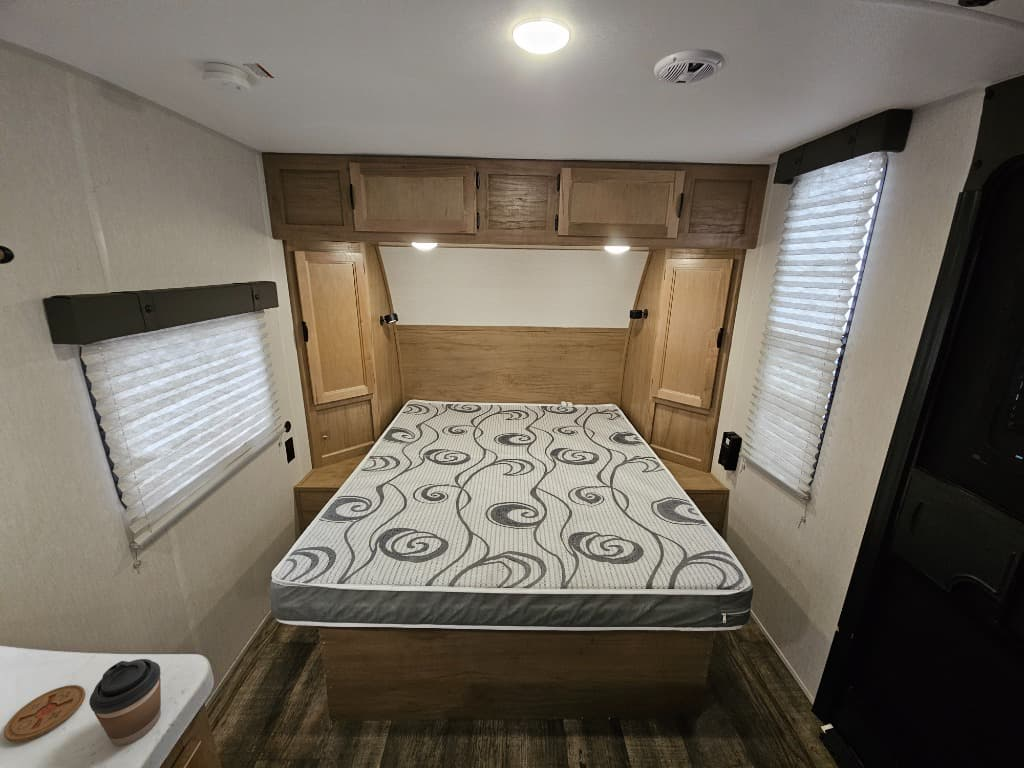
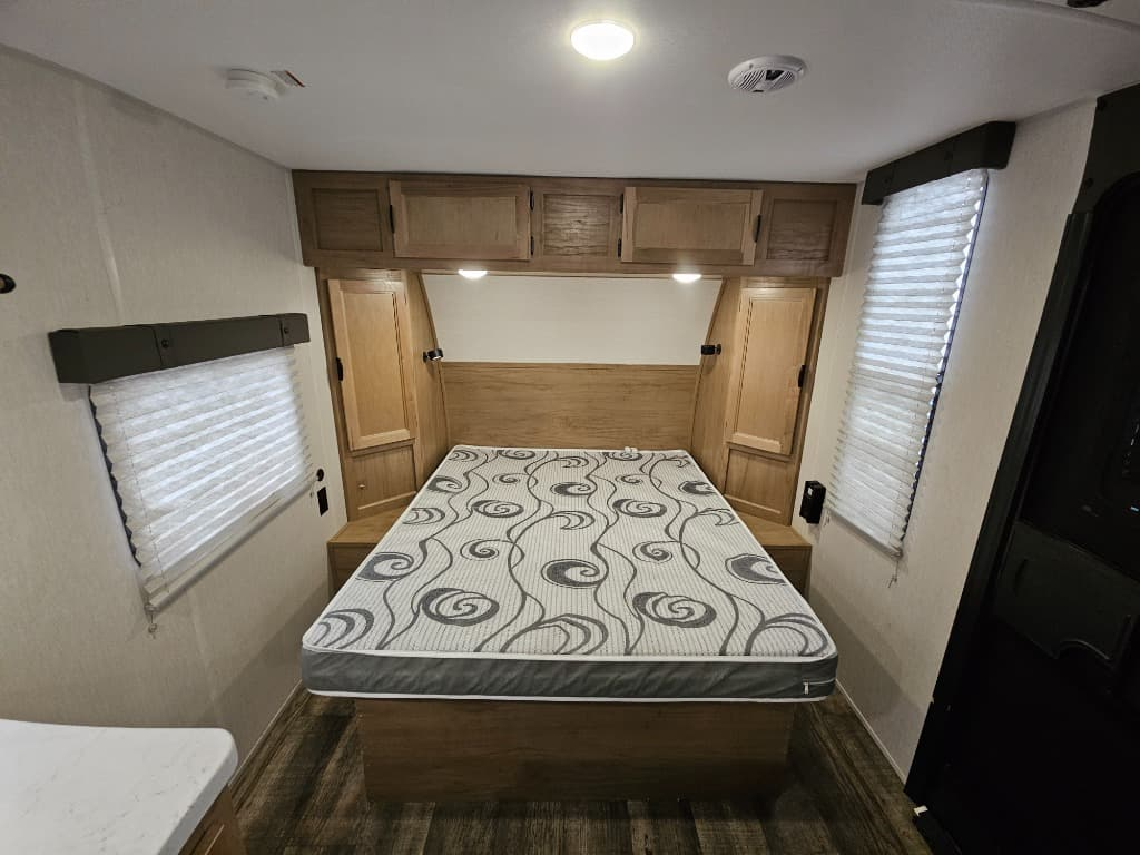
- coffee cup [88,658,162,746]
- coaster [3,684,86,743]
